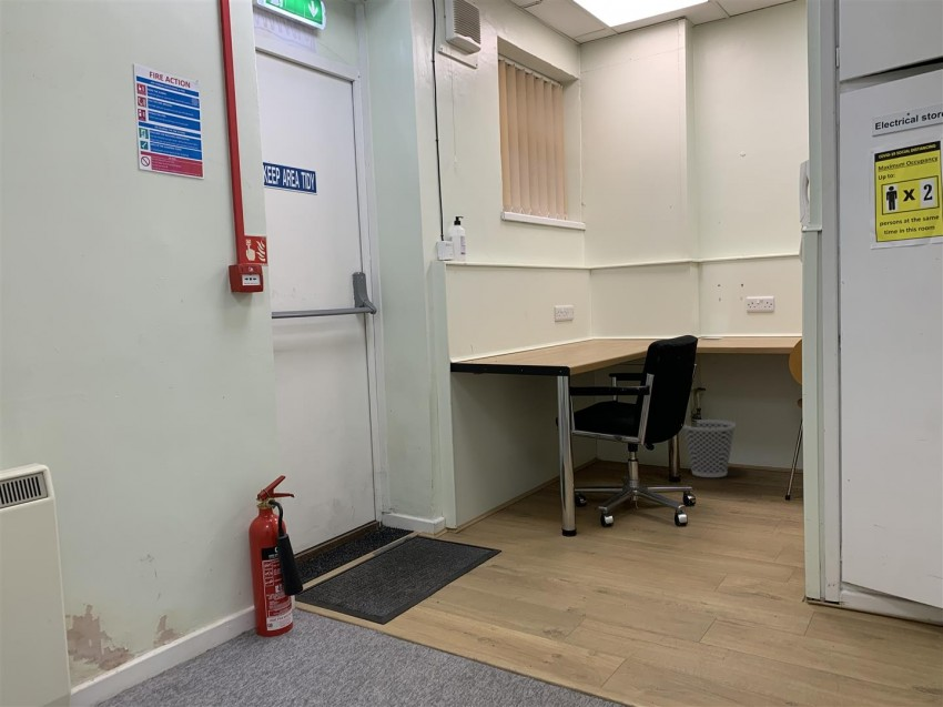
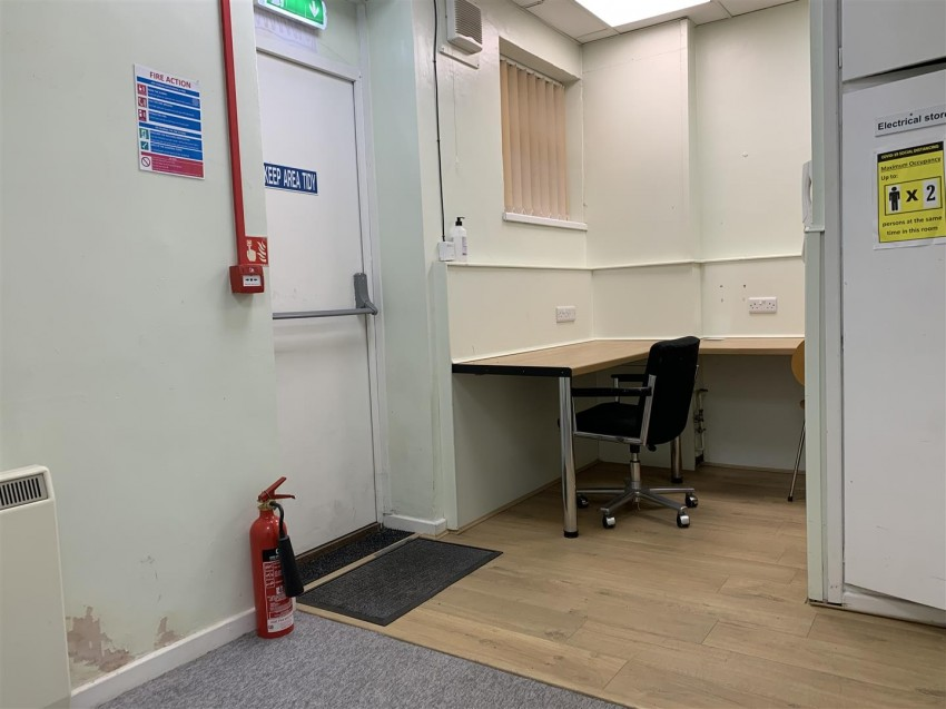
- wastebasket [682,418,737,478]
